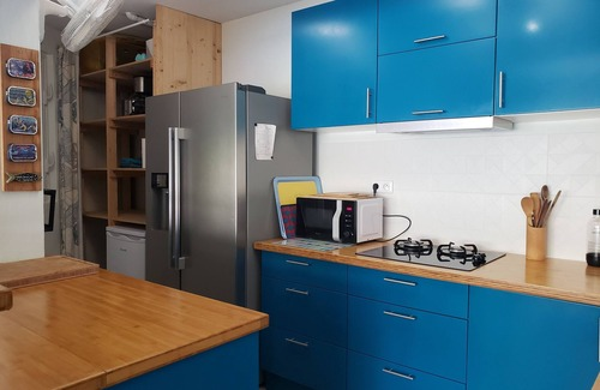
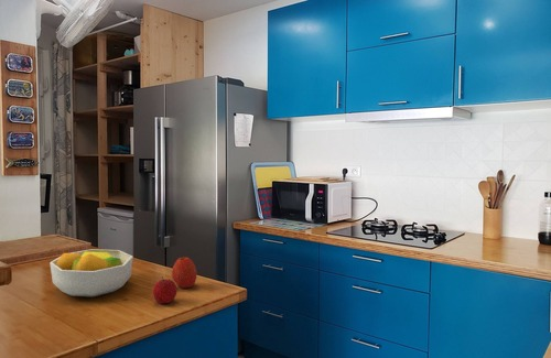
+ apple [171,256,197,289]
+ fruit bowl [48,248,134,297]
+ apple [151,275,179,304]
